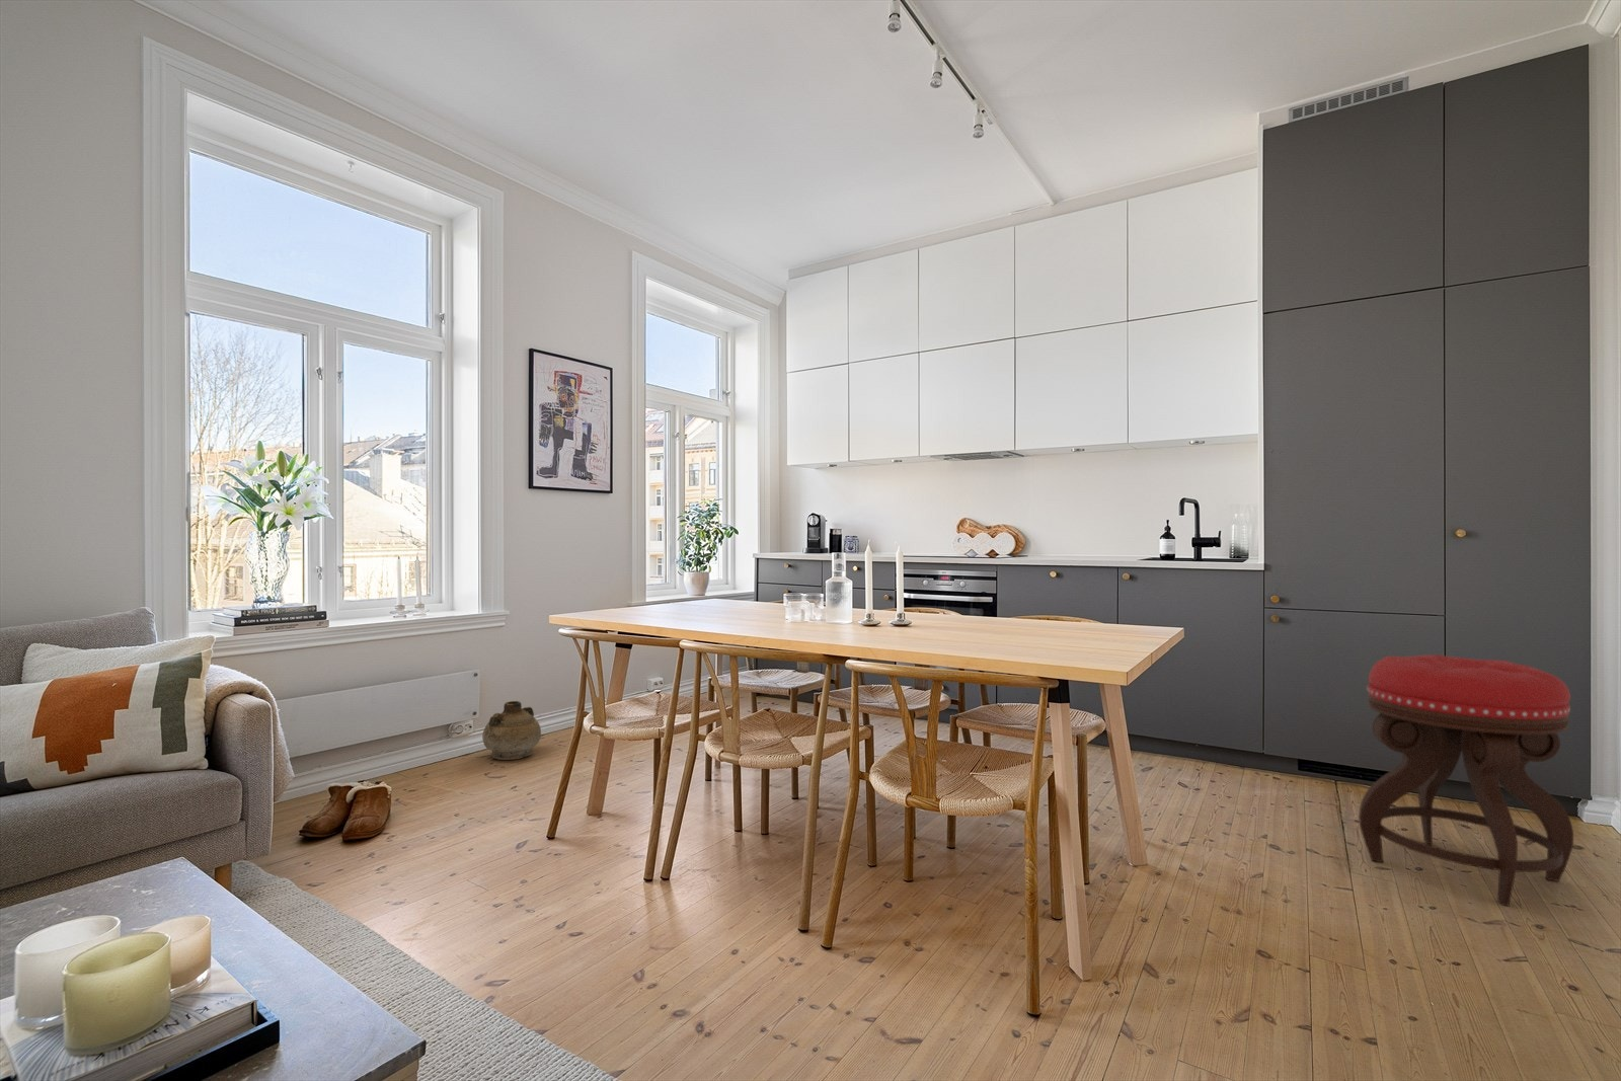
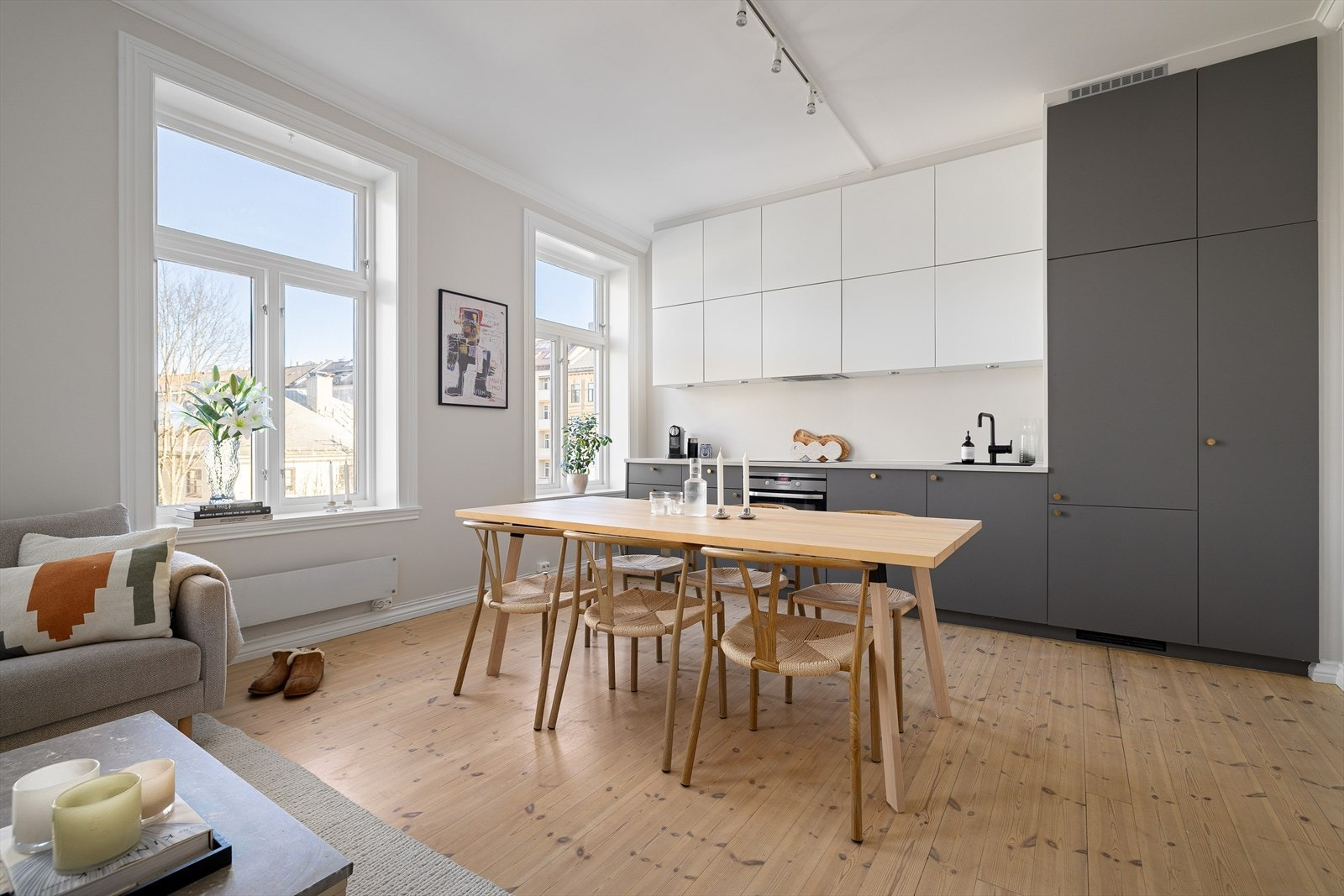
- stool [1358,654,1574,907]
- ceramic jug [481,700,542,761]
